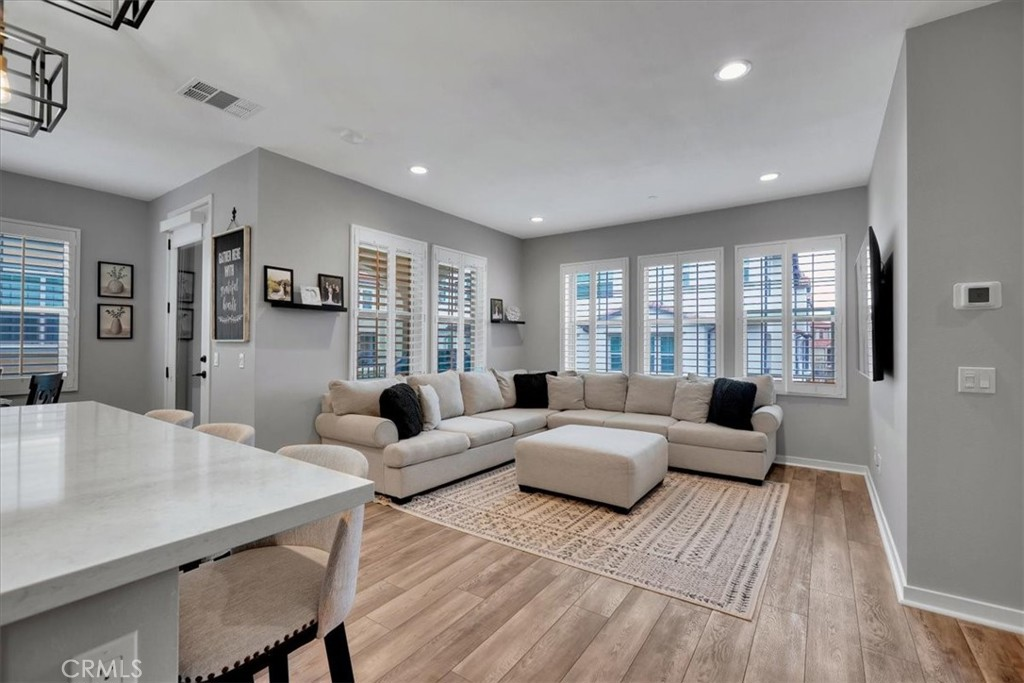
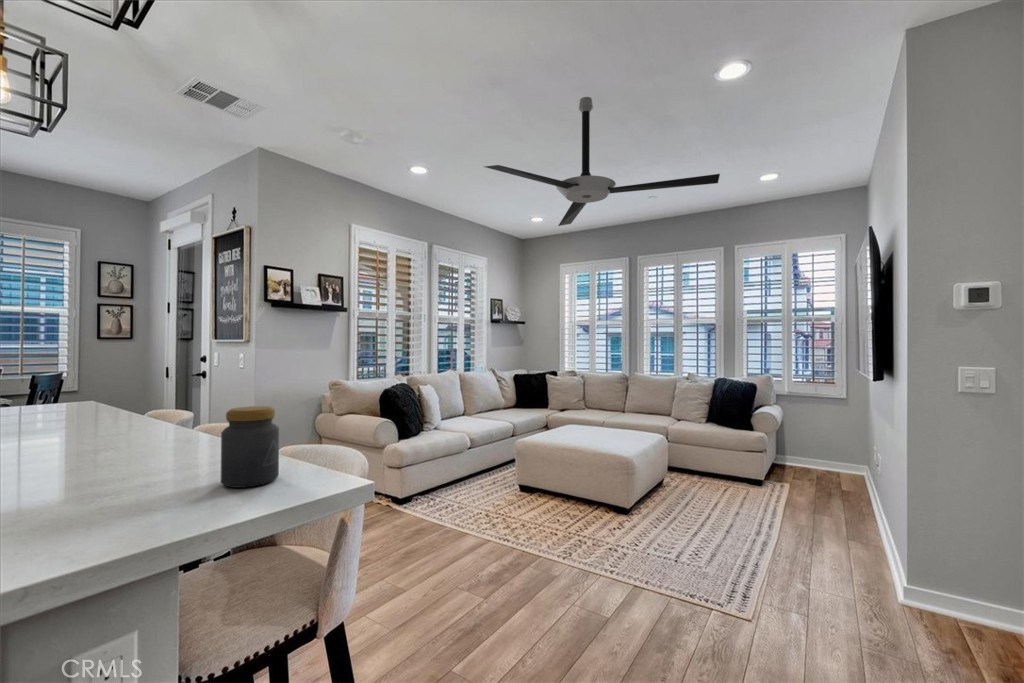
+ ceiling fan [483,96,721,227]
+ jar [220,405,280,489]
